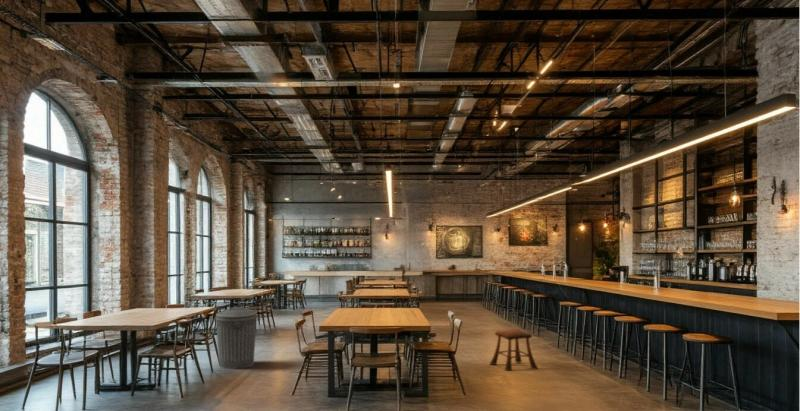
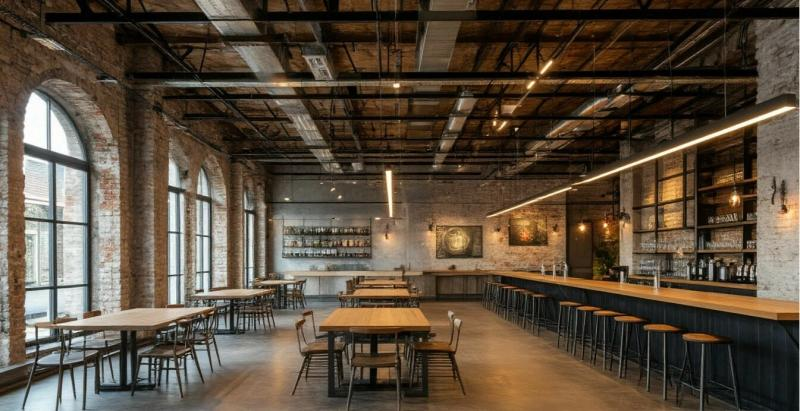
- trash can [215,306,258,370]
- stool [489,329,539,372]
